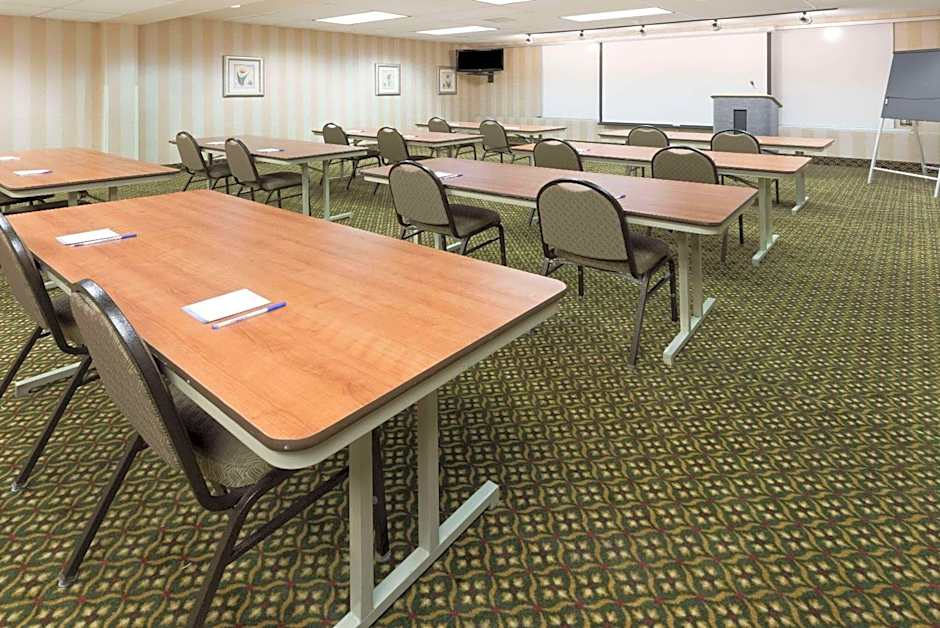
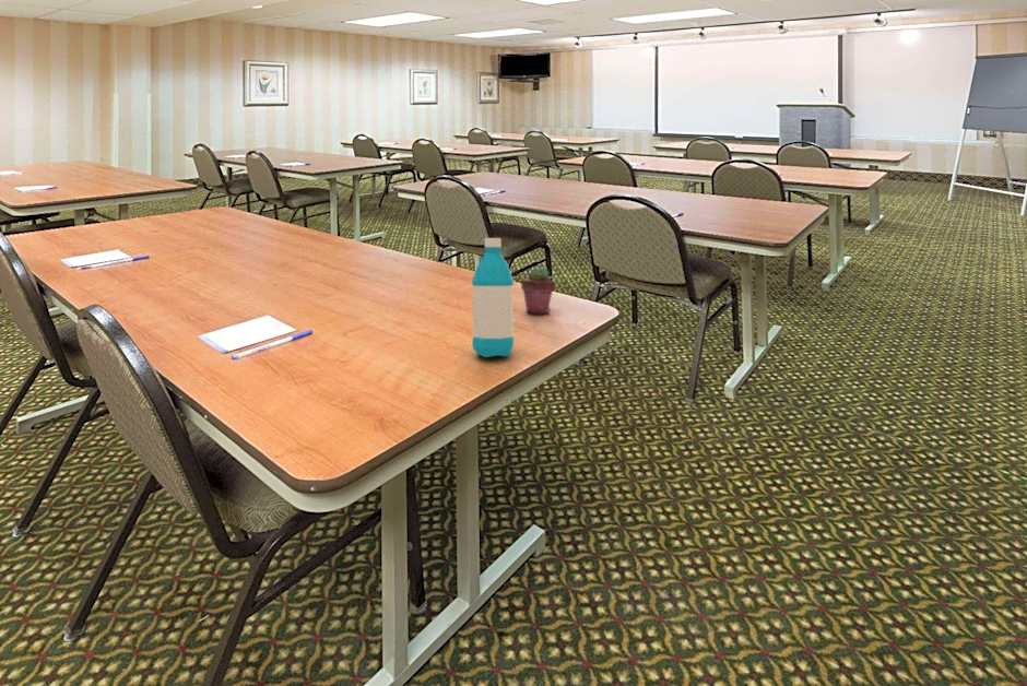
+ potted succulent [520,265,557,315]
+ water bottle [471,237,515,358]
